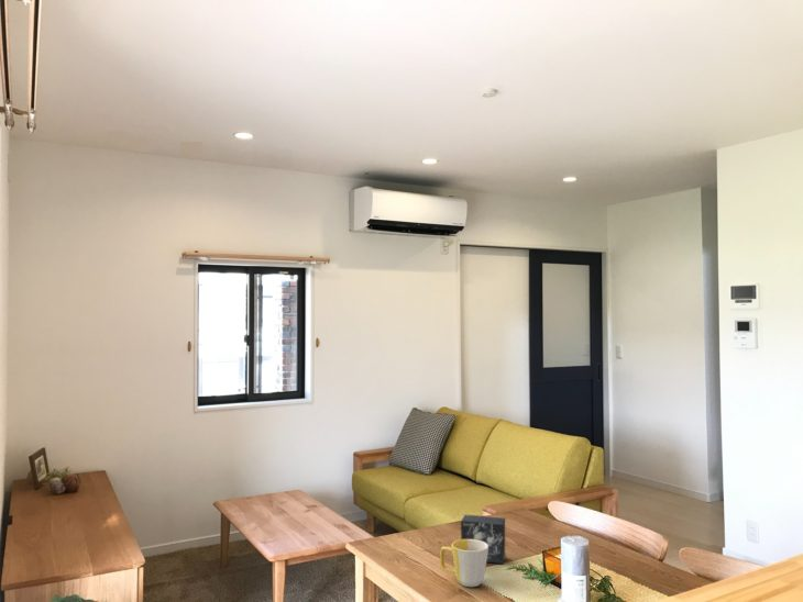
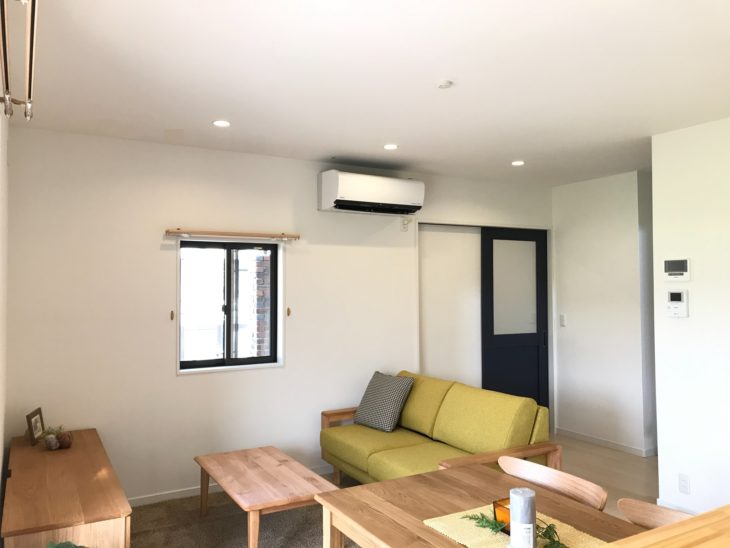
- small box [460,513,507,565]
- mug [439,538,488,588]
